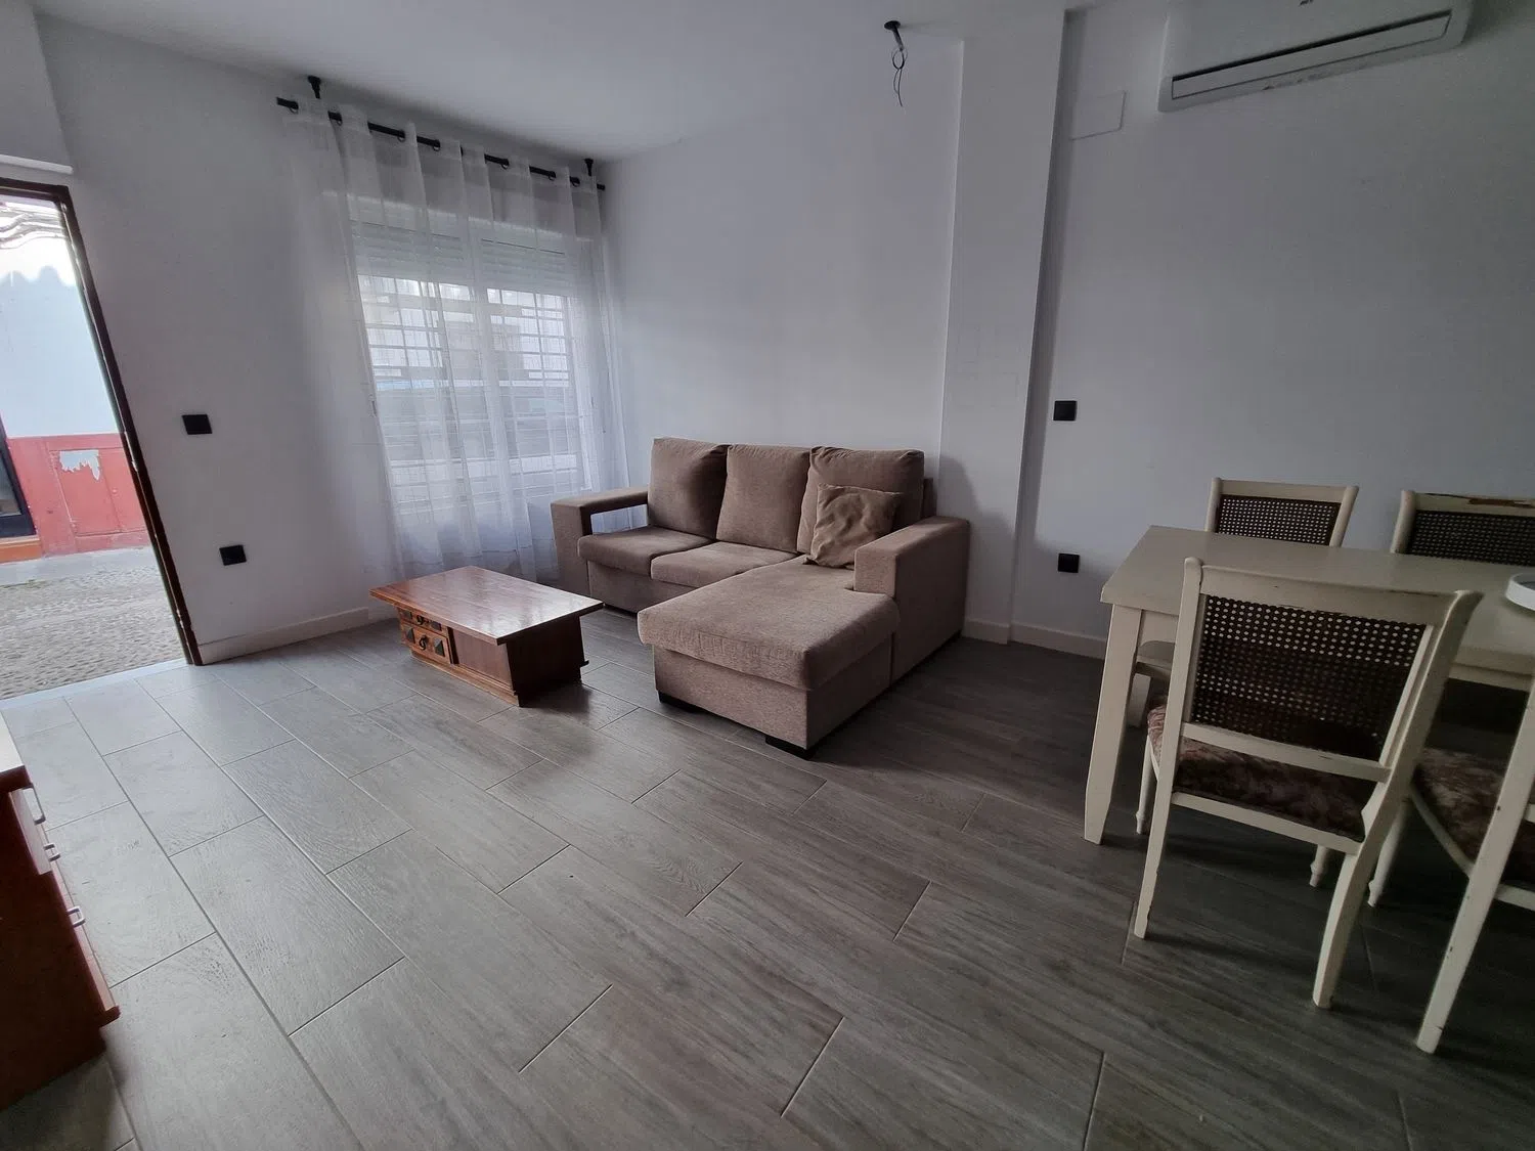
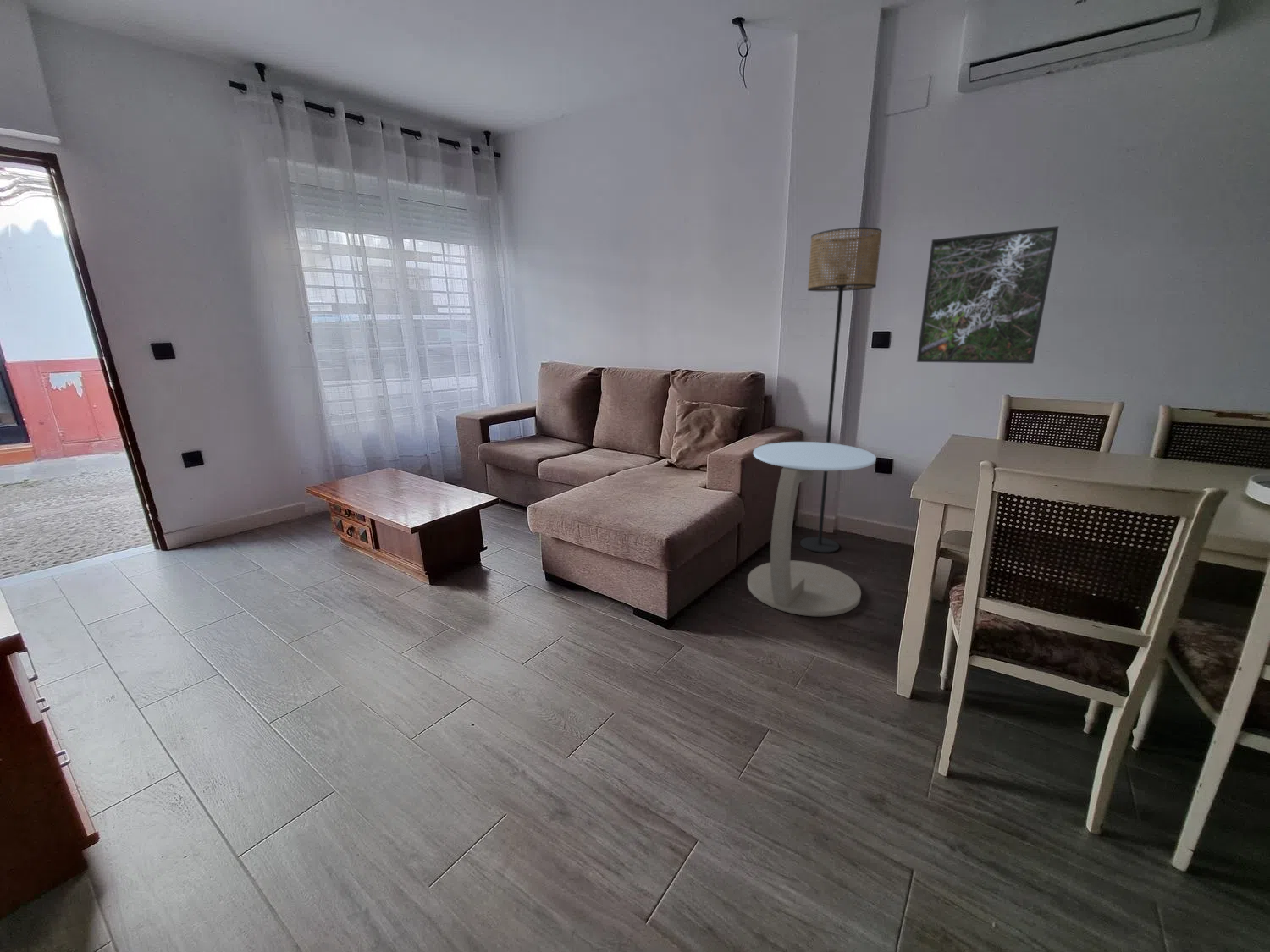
+ floor lamp [799,227,882,553]
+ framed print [916,225,1060,365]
+ side table [747,441,877,617]
